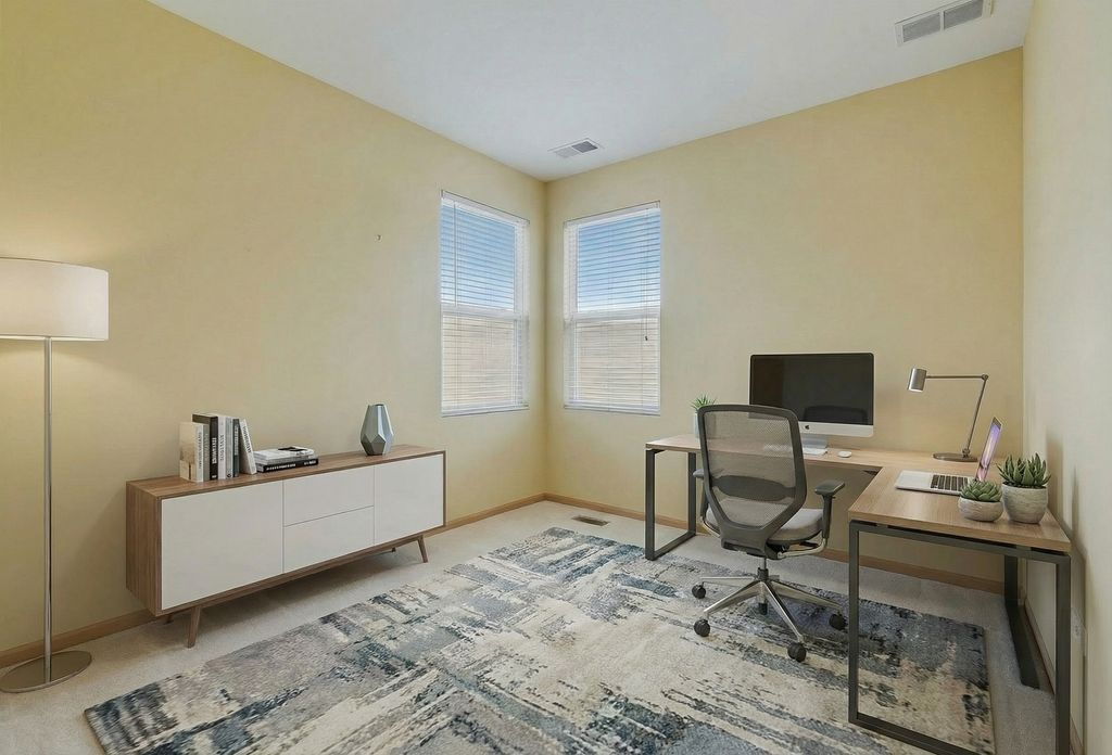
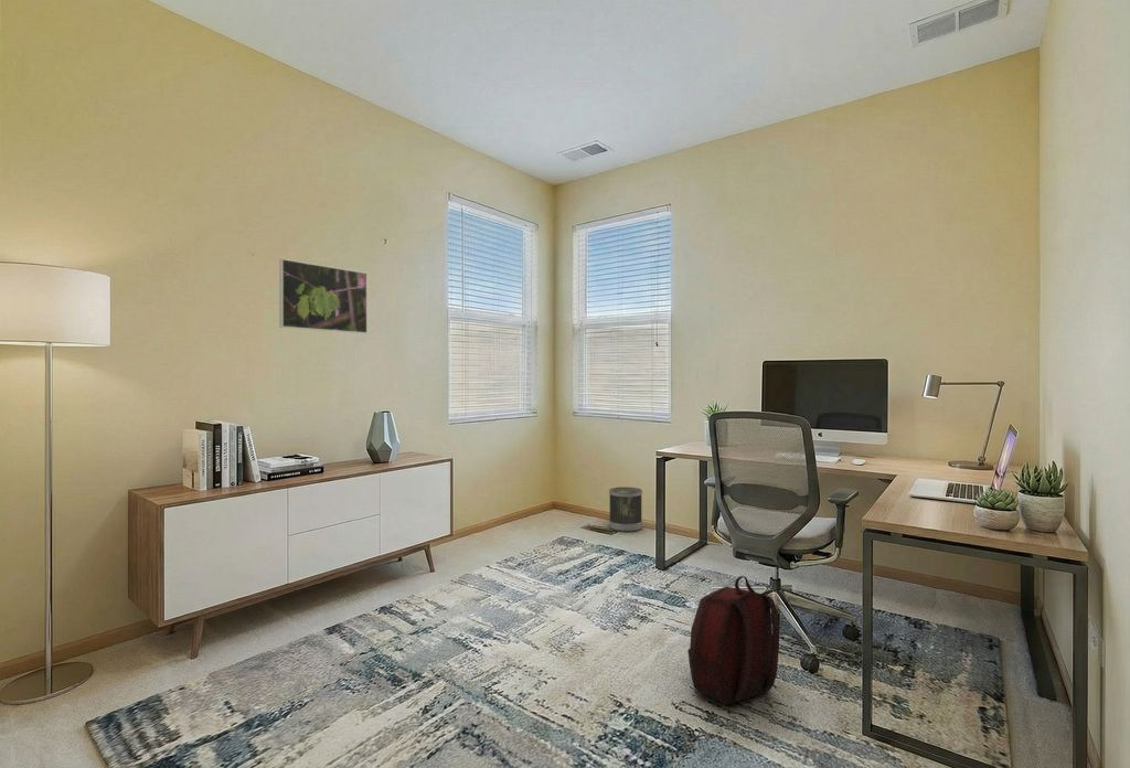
+ backpack [686,575,780,705]
+ wastebasket [608,486,643,533]
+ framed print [278,258,369,334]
